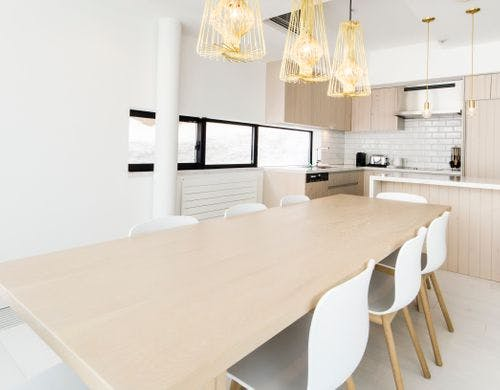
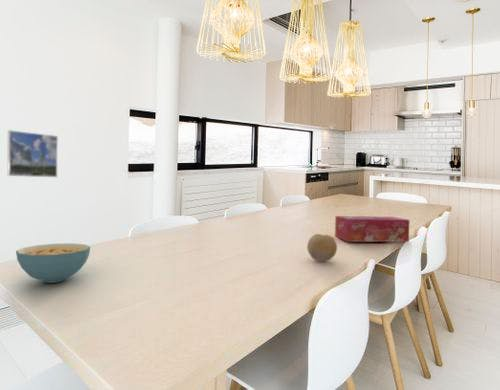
+ cereal bowl [15,242,91,284]
+ fruit [306,233,338,263]
+ tissue box [334,215,411,243]
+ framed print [7,129,59,178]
